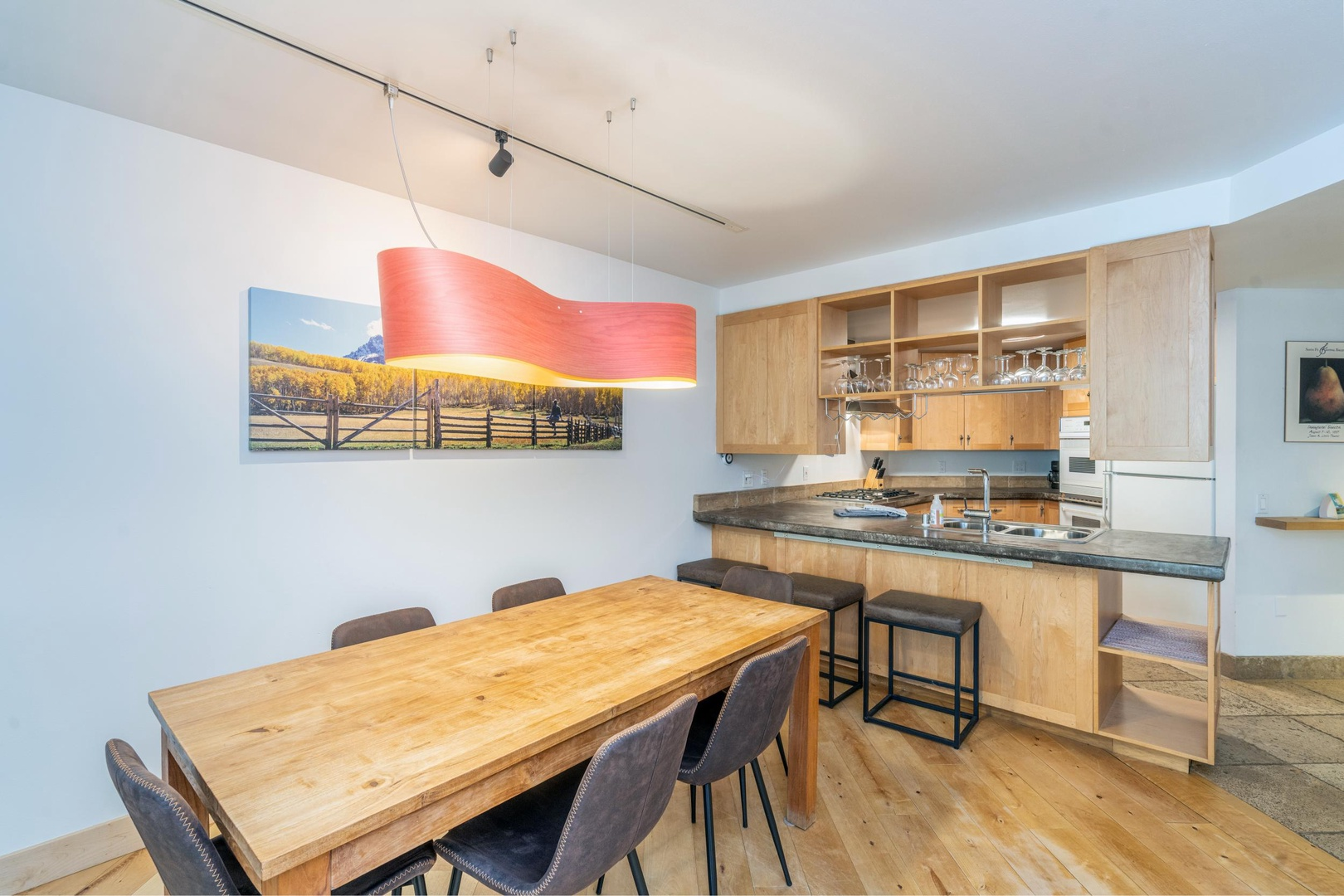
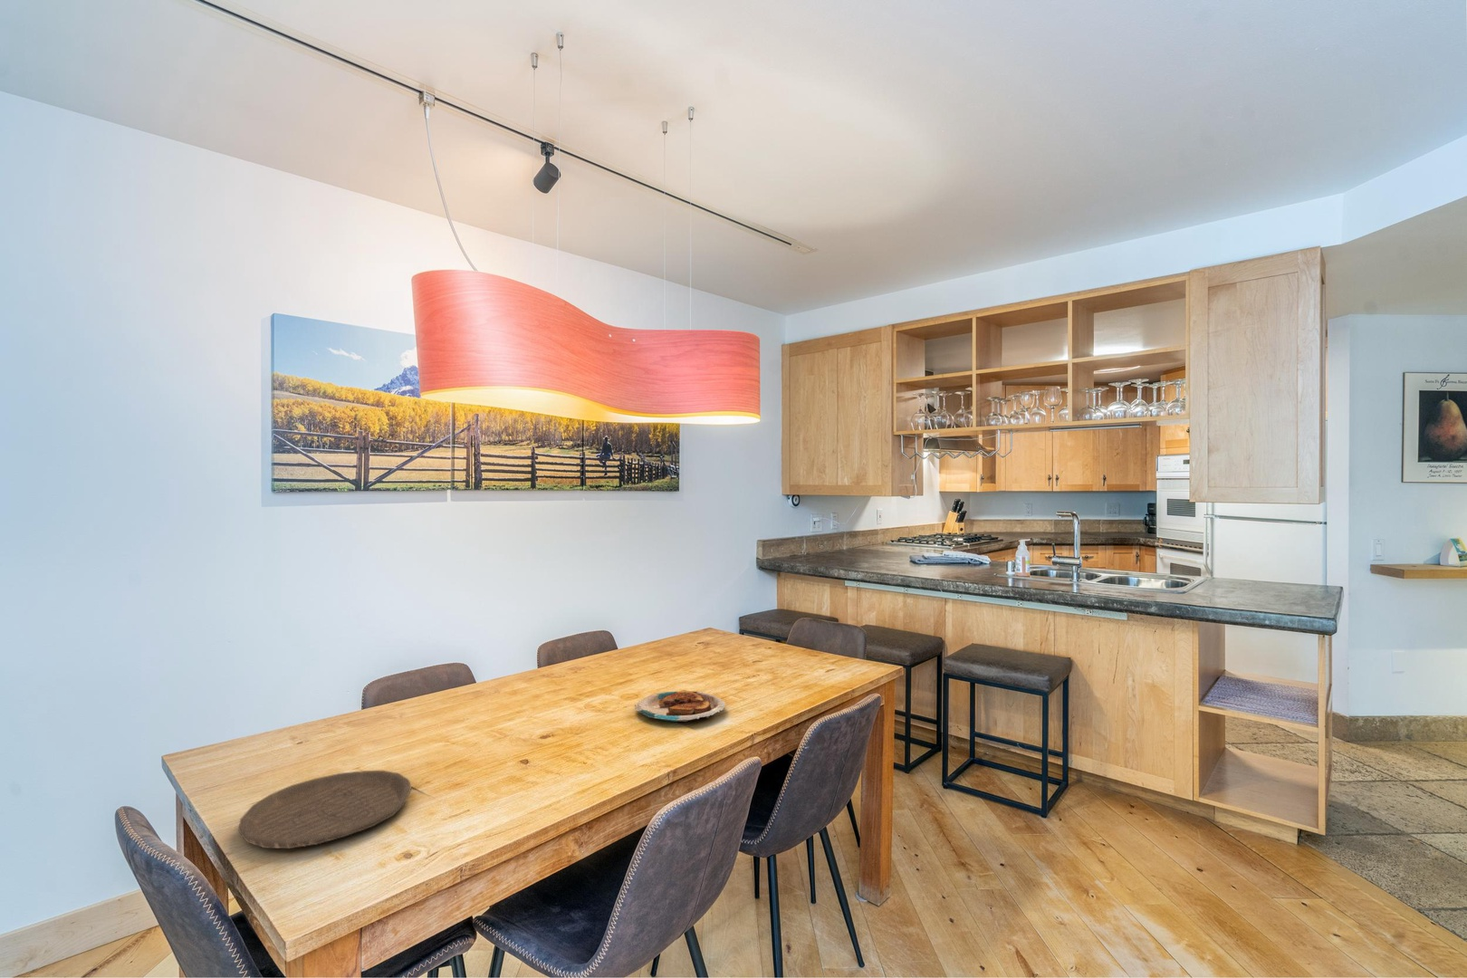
+ plate [634,689,726,723]
+ plate [237,770,413,849]
